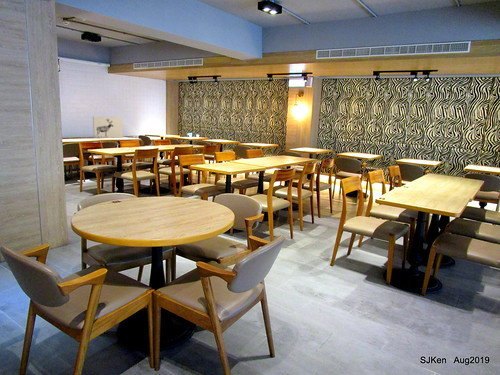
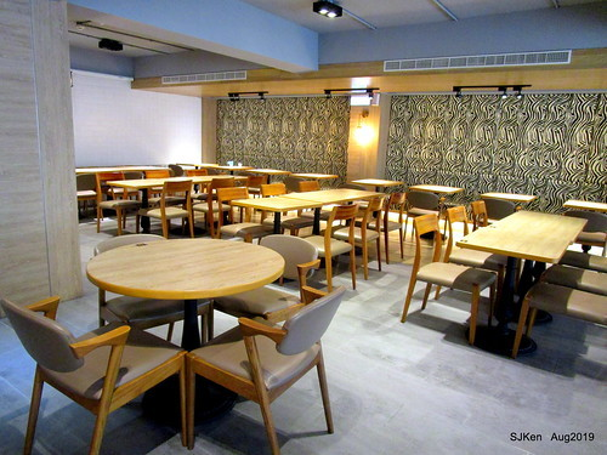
- wall art [92,115,124,139]
